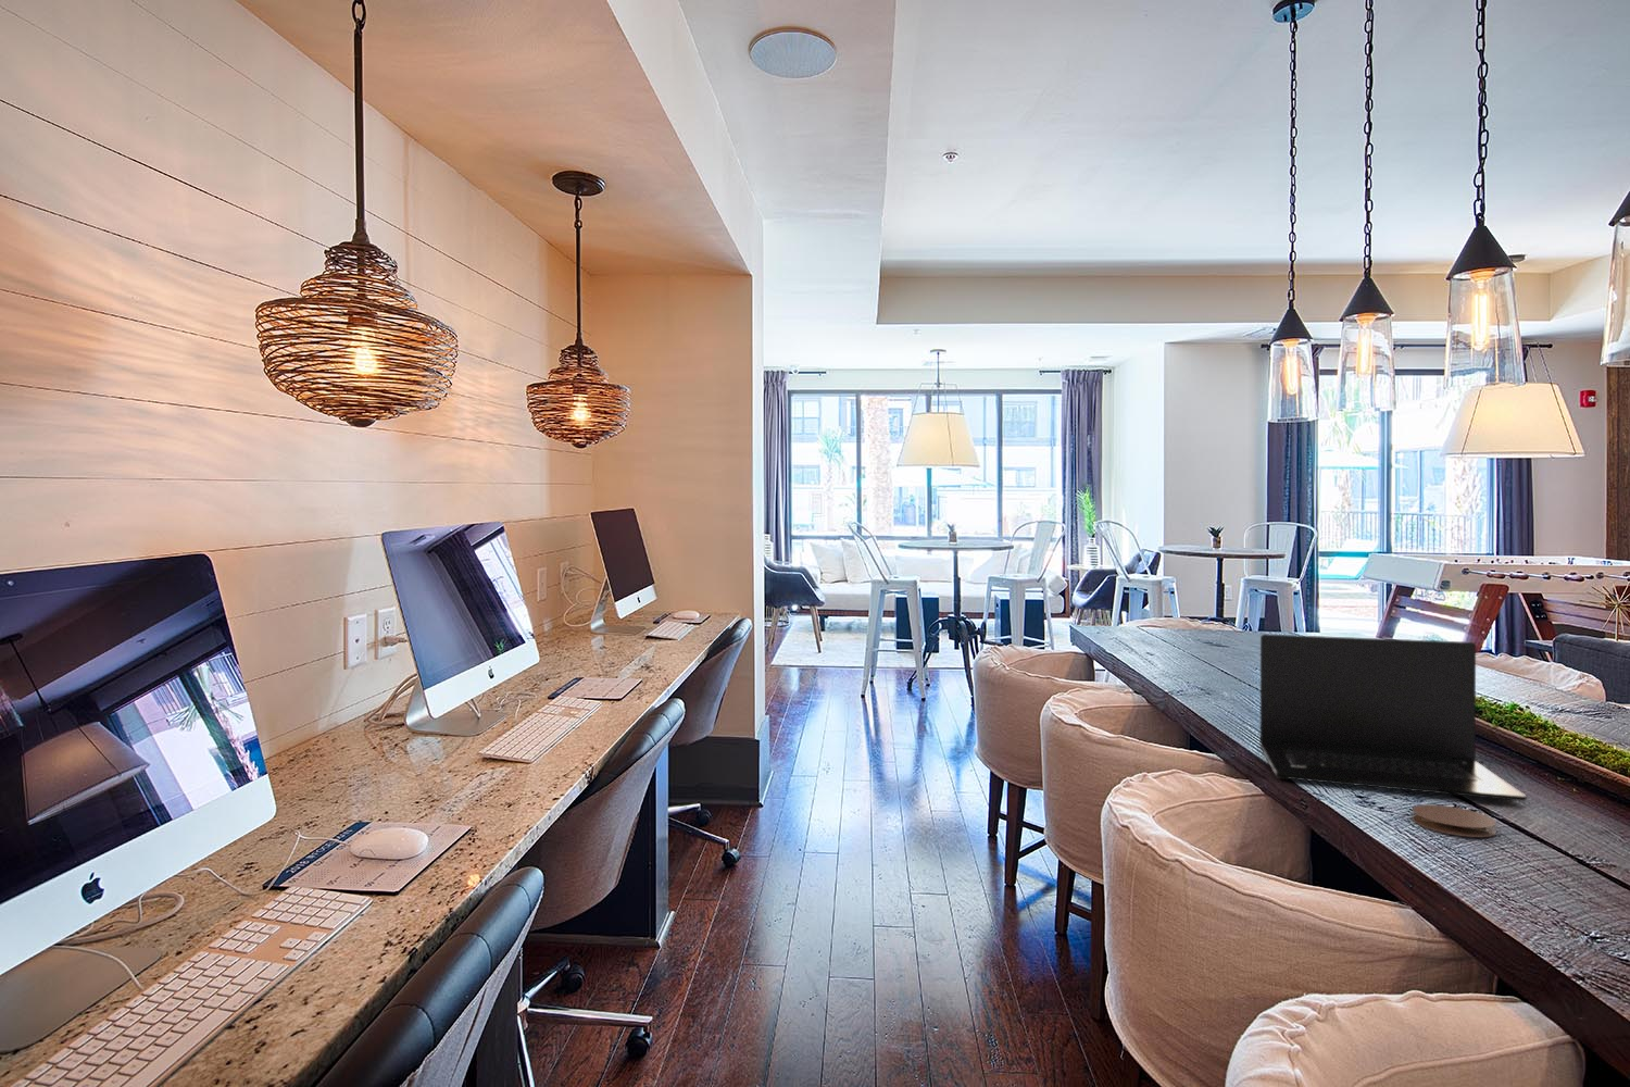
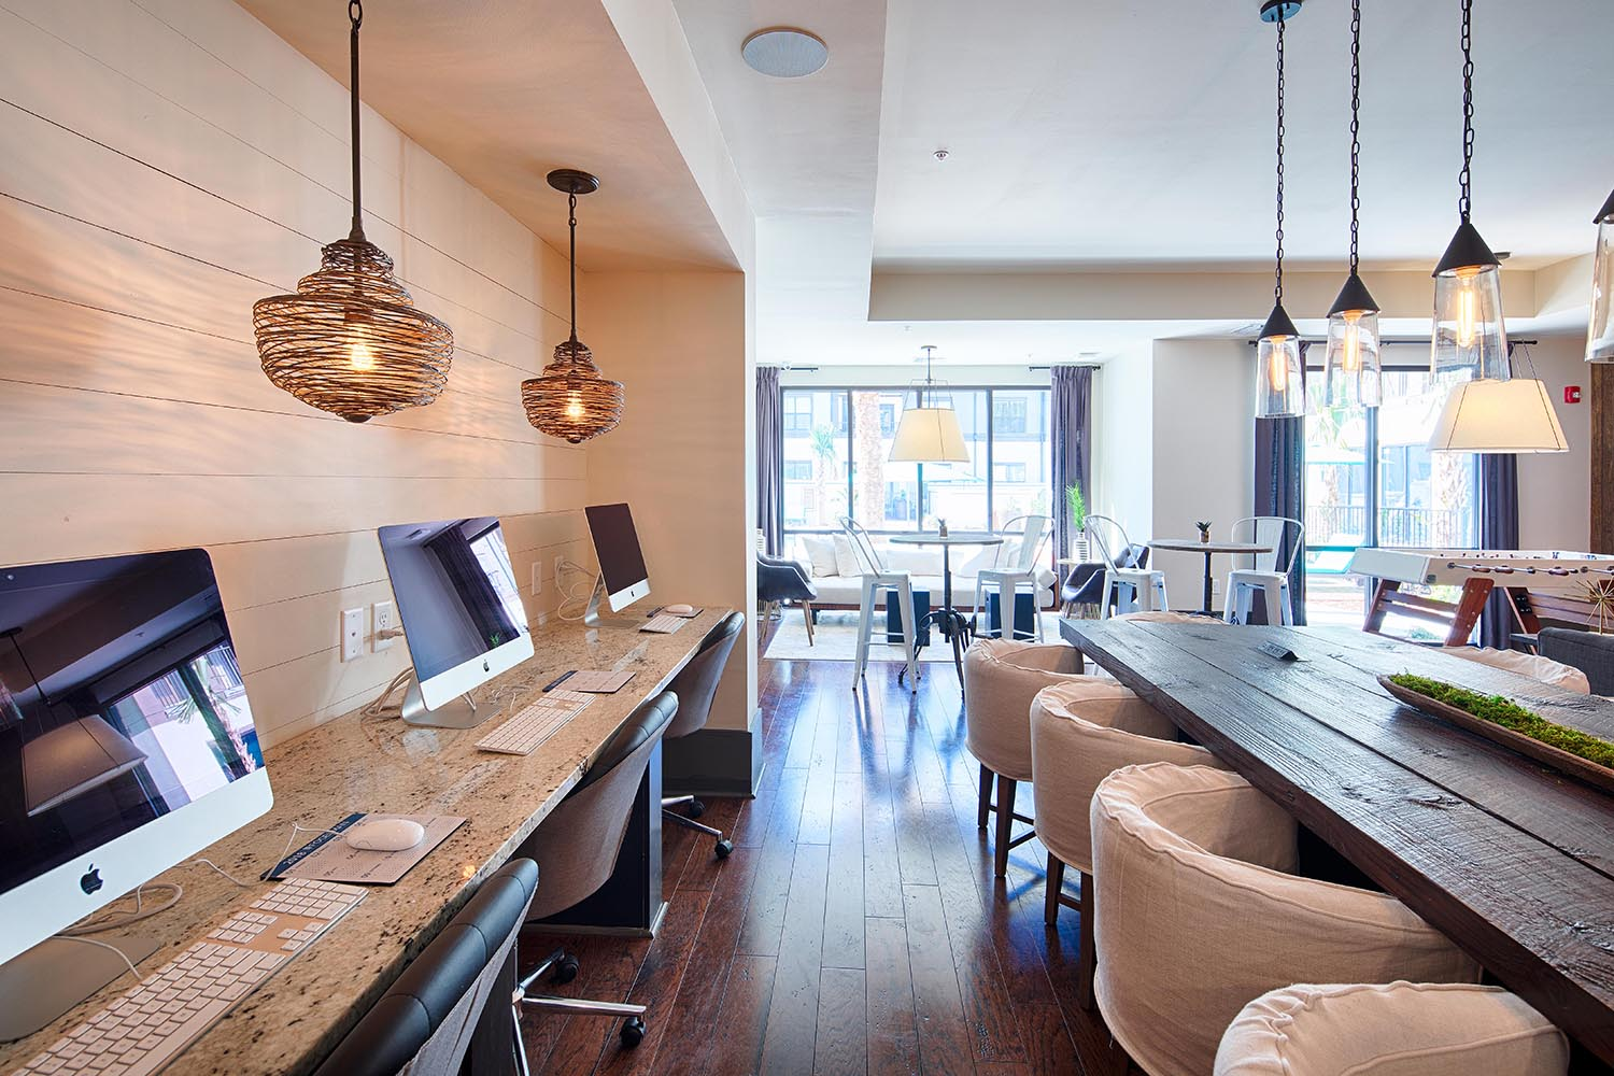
- coaster [1412,804,1498,838]
- laptop [1259,632,1528,802]
